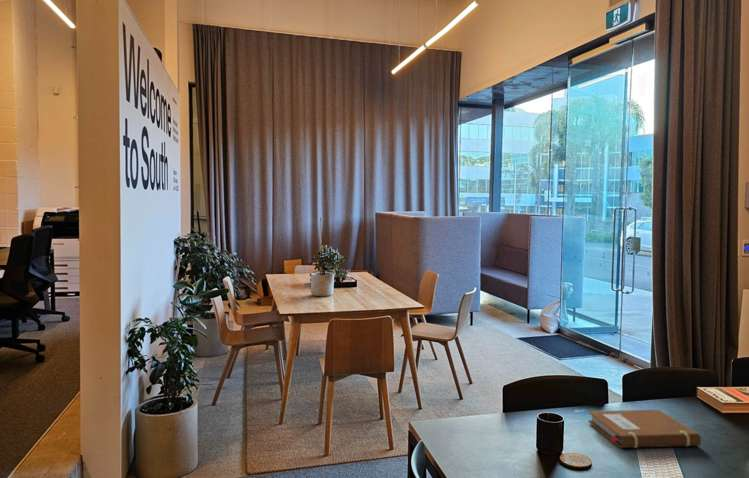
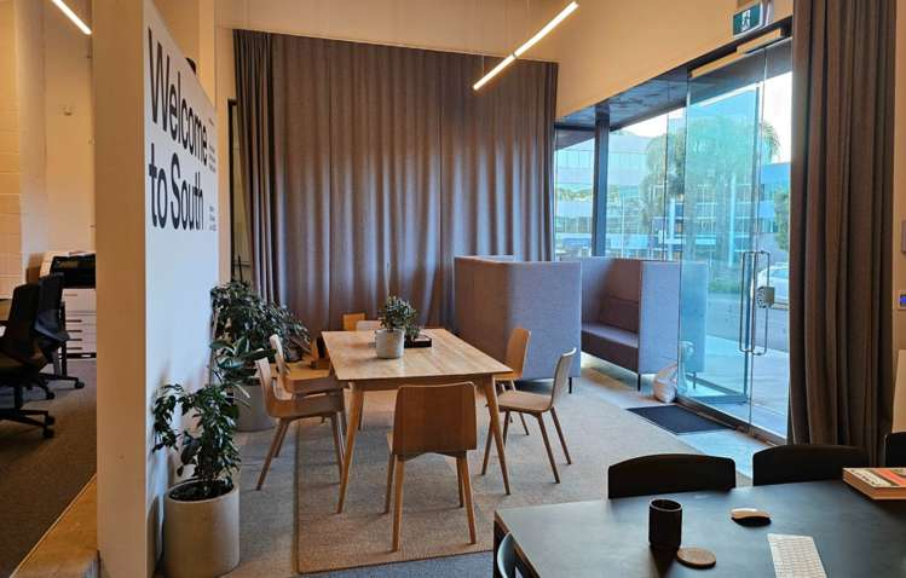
- notebook [587,409,702,449]
